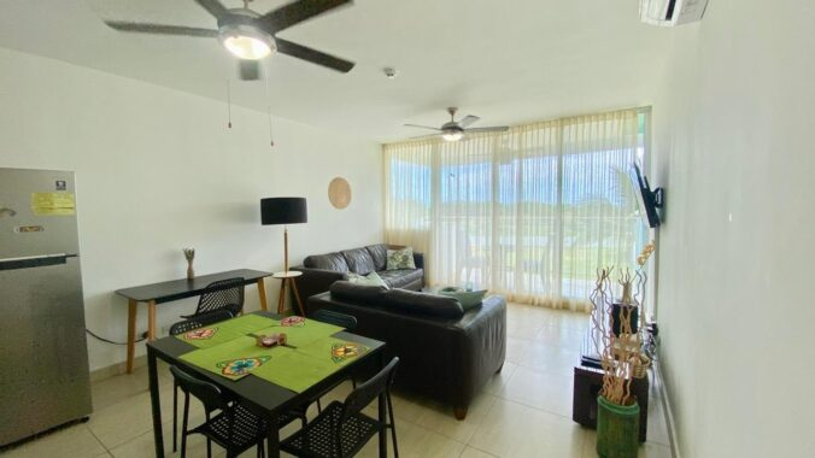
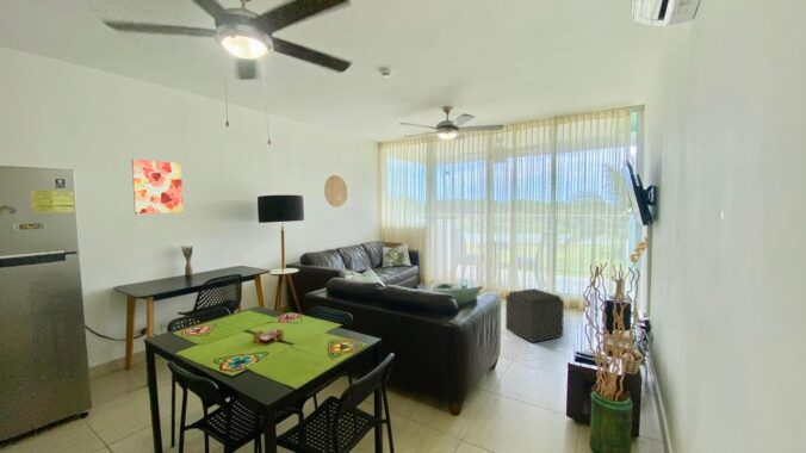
+ ottoman [504,287,565,343]
+ wall art [131,157,185,215]
